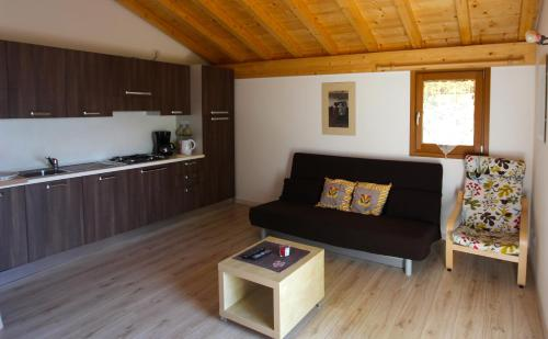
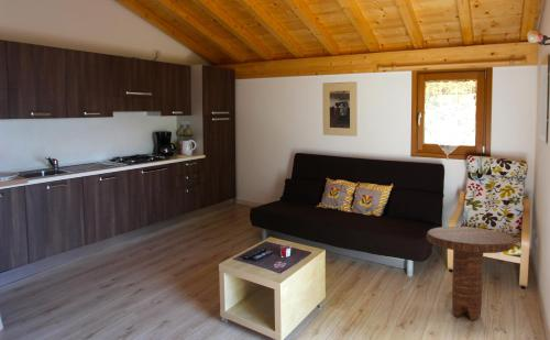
+ side table [426,226,516,321]
